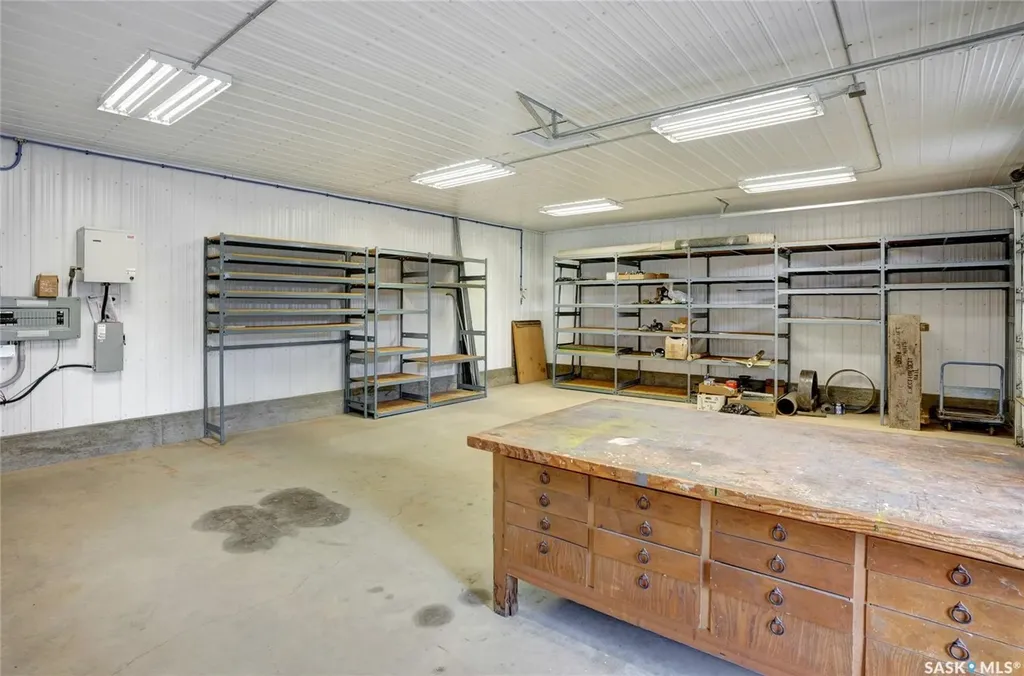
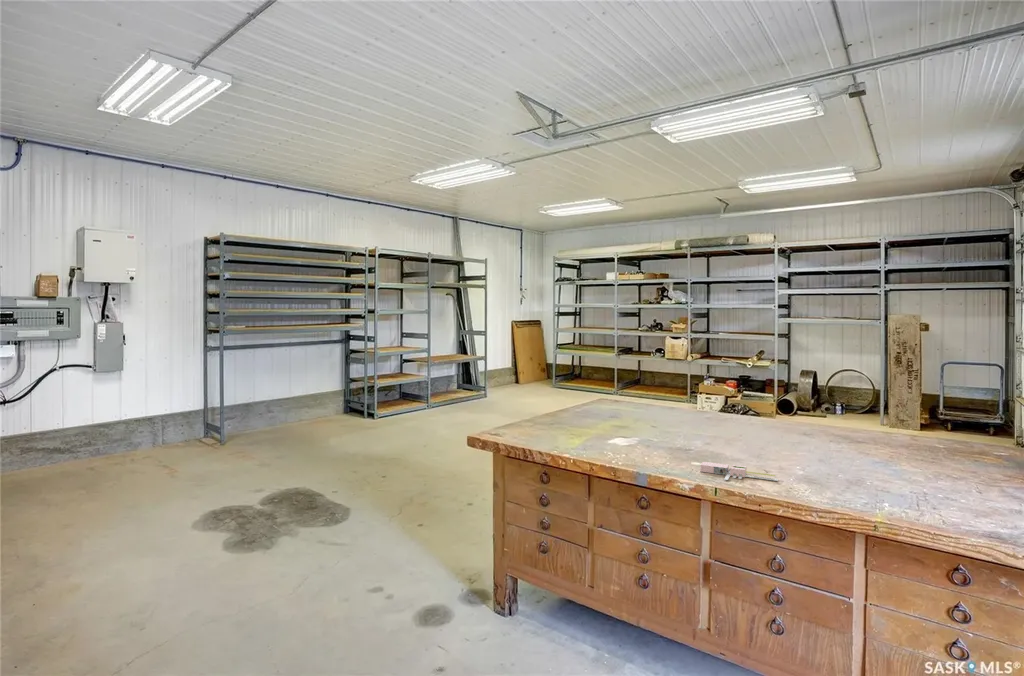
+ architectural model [699,461,779,482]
